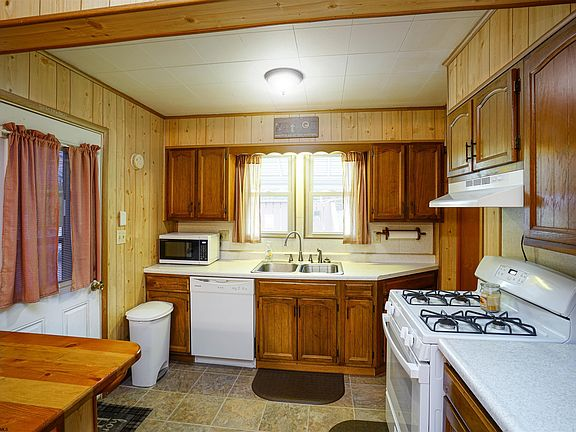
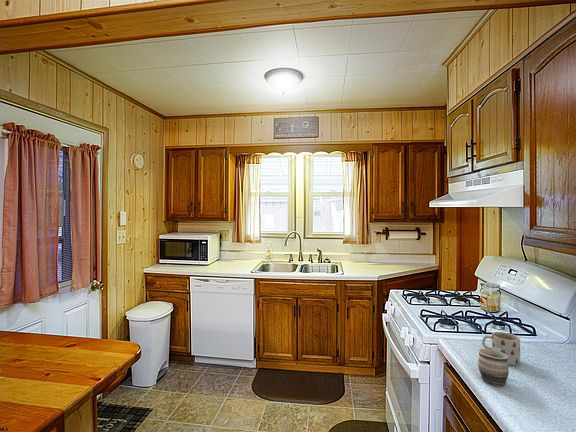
+ mug [477,347,510,387]
+ mug [481,331,521,366]
